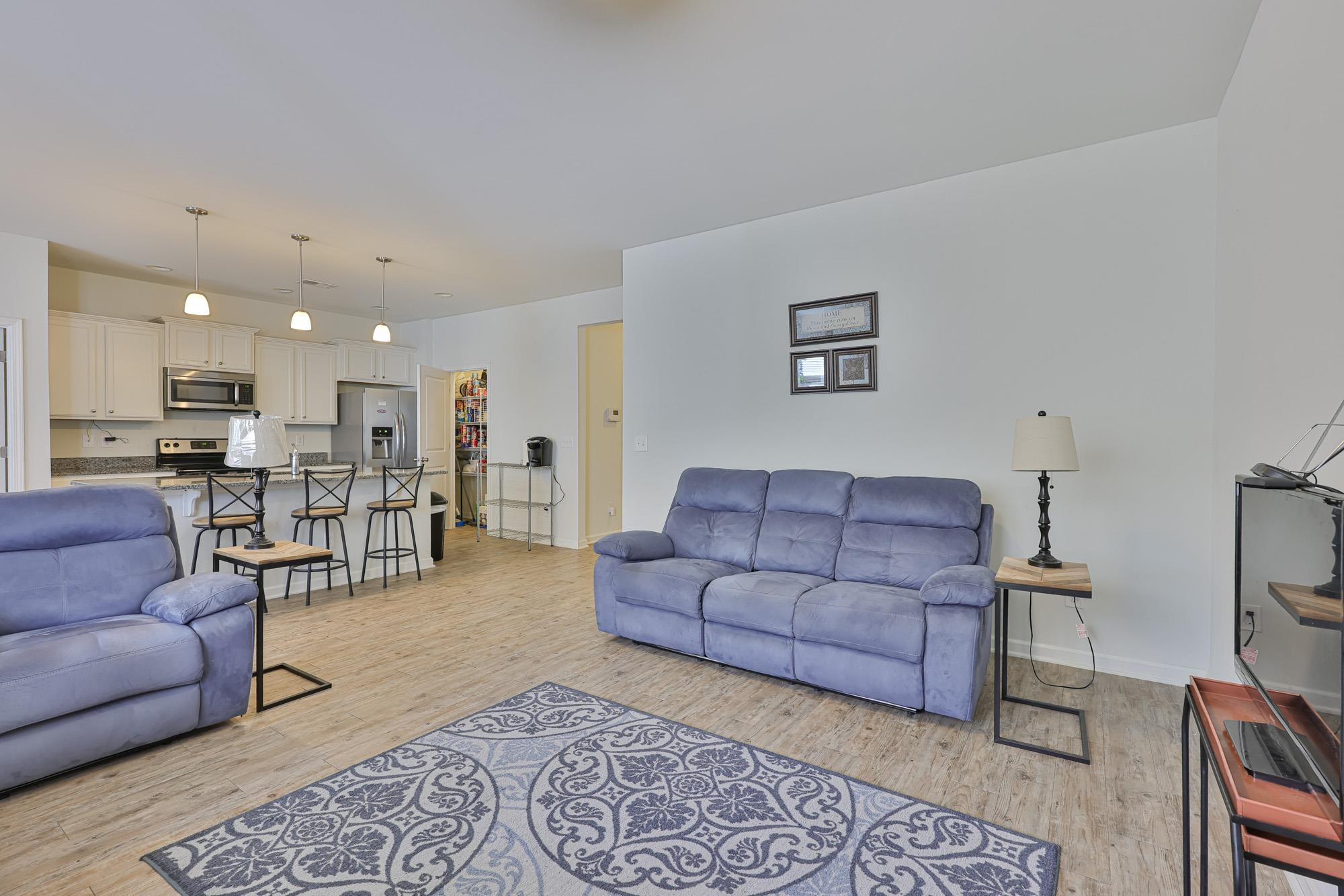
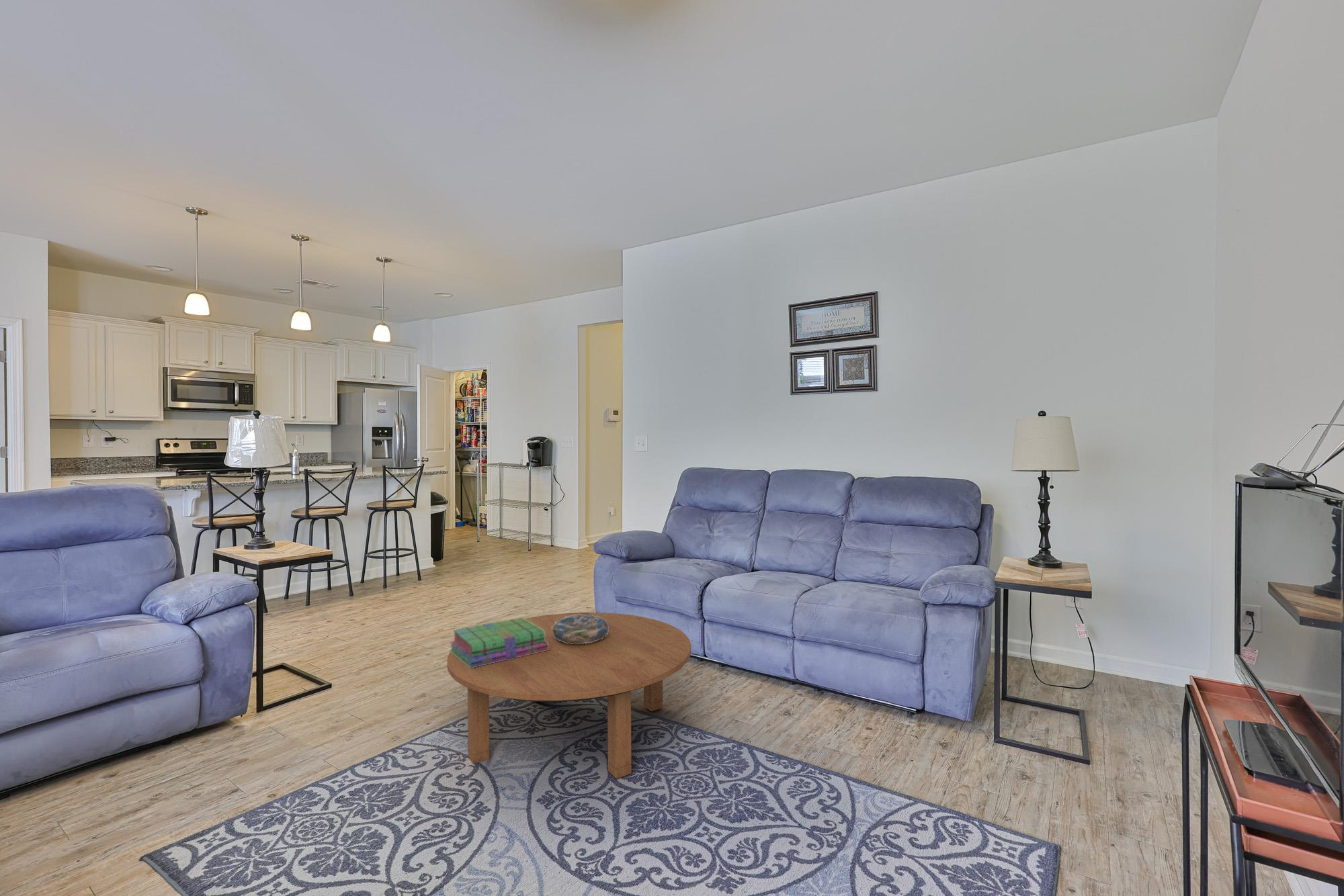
+ coffee table [446,612,691,780]
+ stack of books [449,617,548,668]
+ decorative bowl [552,615,609,644]
